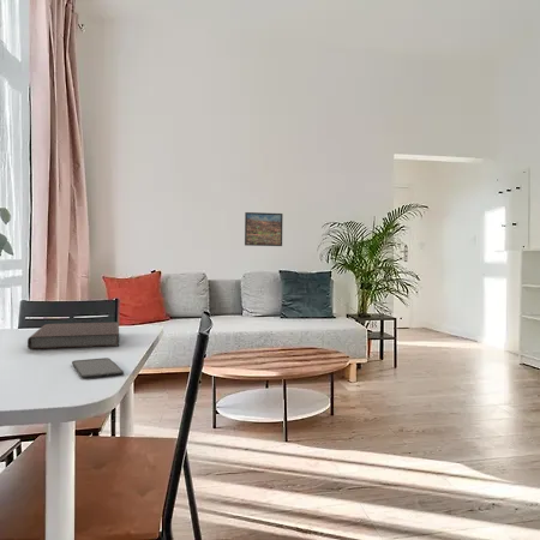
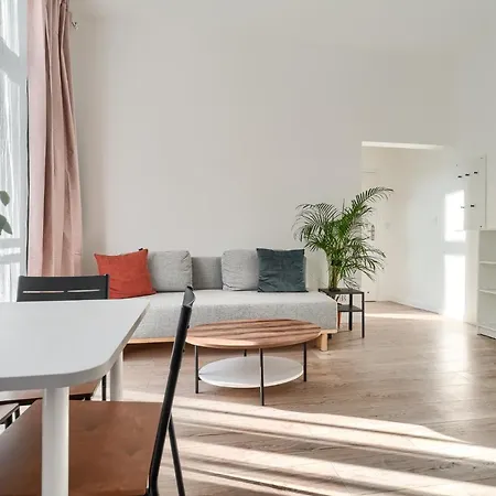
- smartphone [71,356,125,379]
- notebook [26,322,120,350]
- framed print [244,211,284,247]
